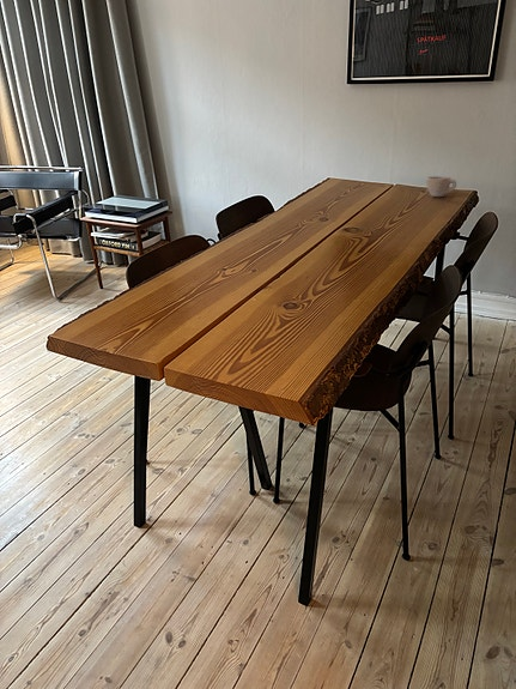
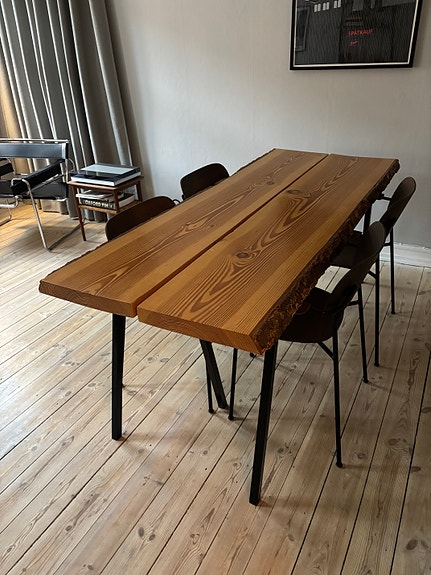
- cup [425,175,457,198]
